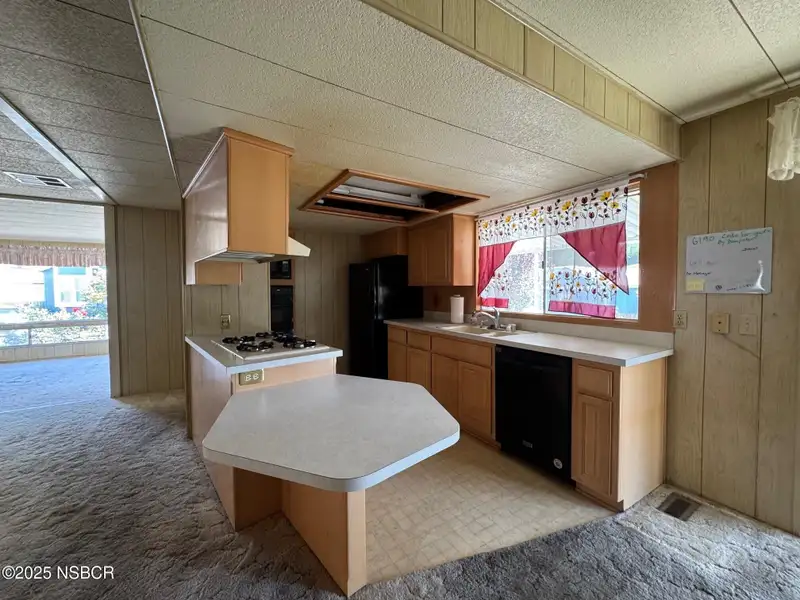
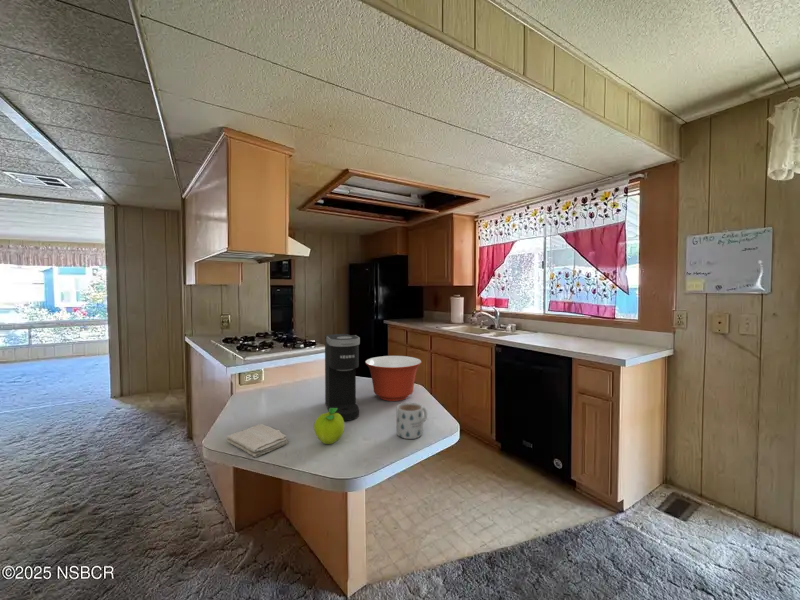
+ mixing bowl [364,355,422,402]
+ mug [396,402,428,440]
+ washcloth [225,423,289,458]
+ coffee maker [324,333,361,422]
+ fruit [313,408,345,445]
